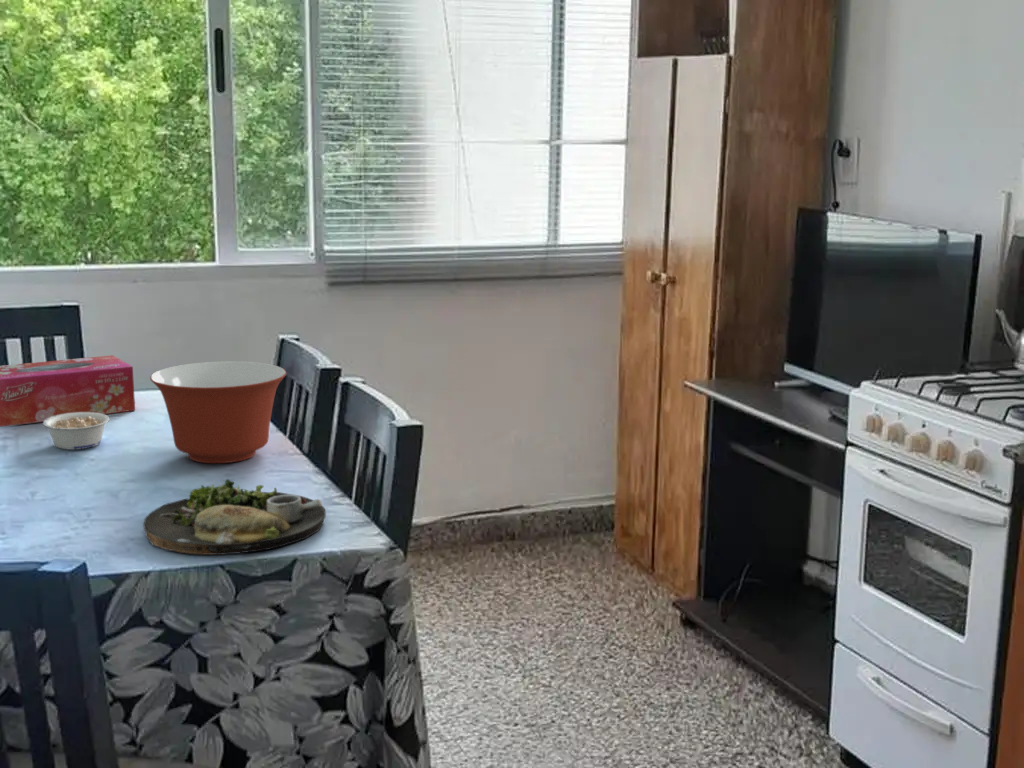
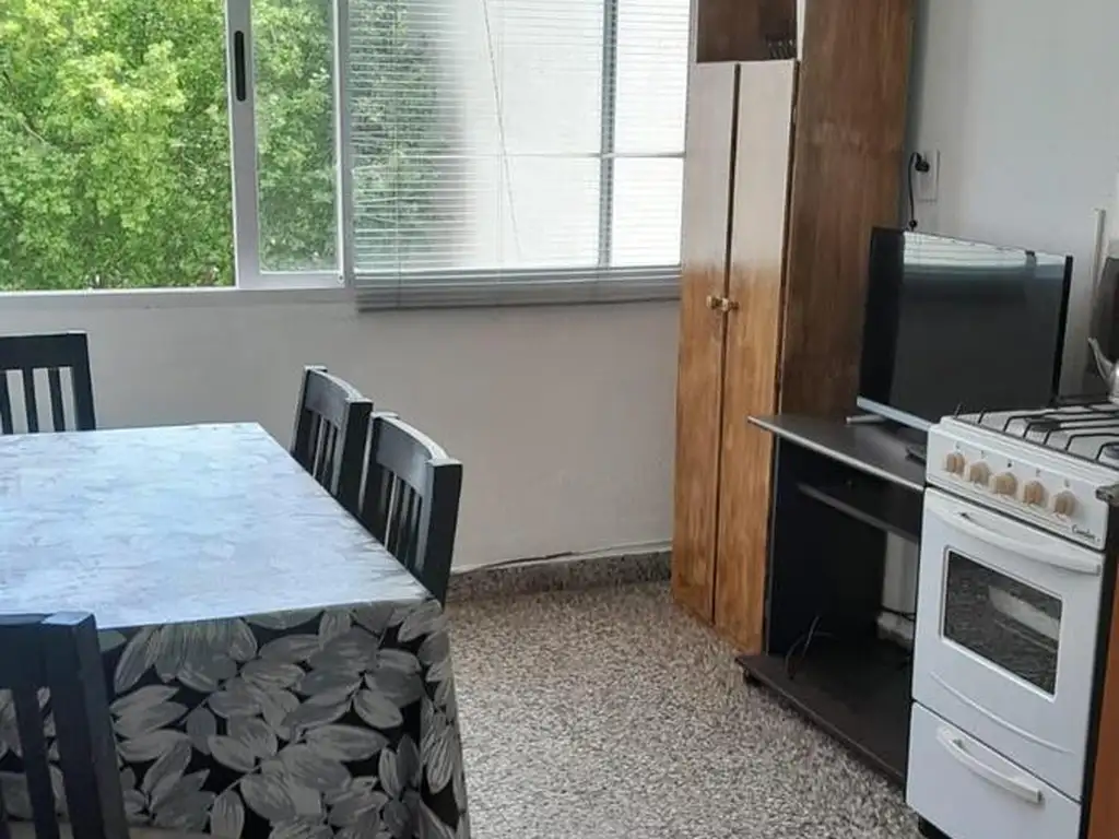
- mixing bowl [149,360,287,464]
- tissue box [0,354,136,428]
- dinner plate [142,478,327,556]
- legume [42,412,110,451]
